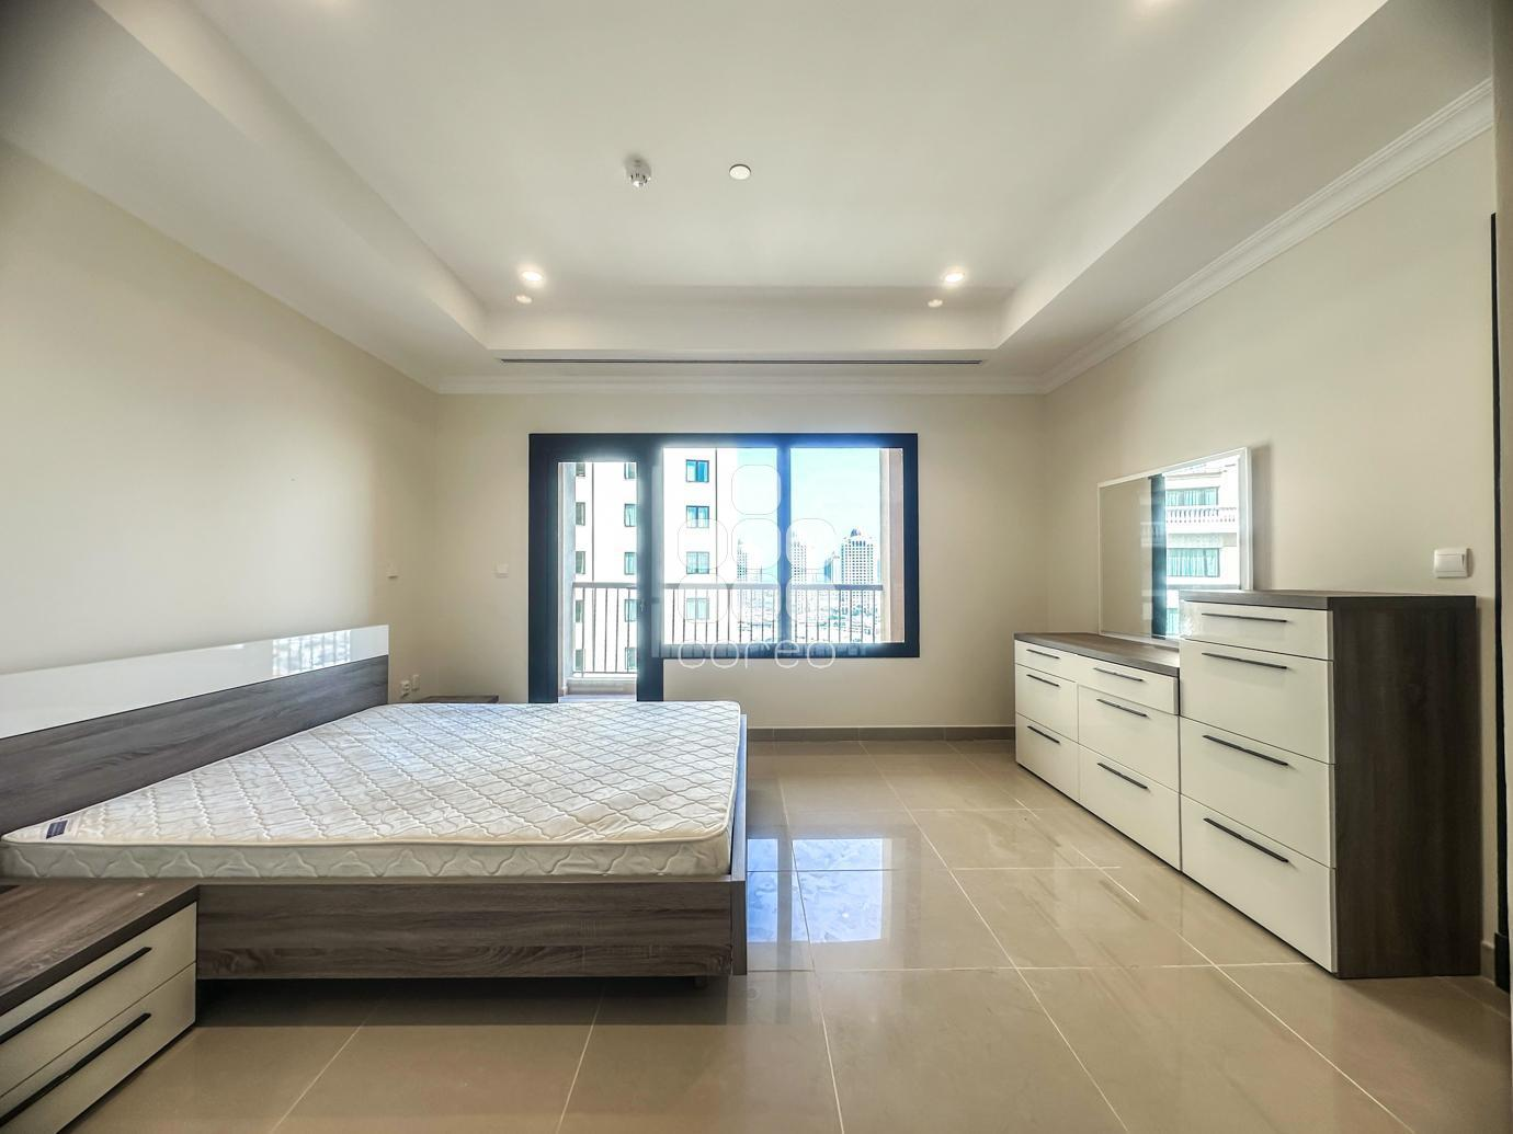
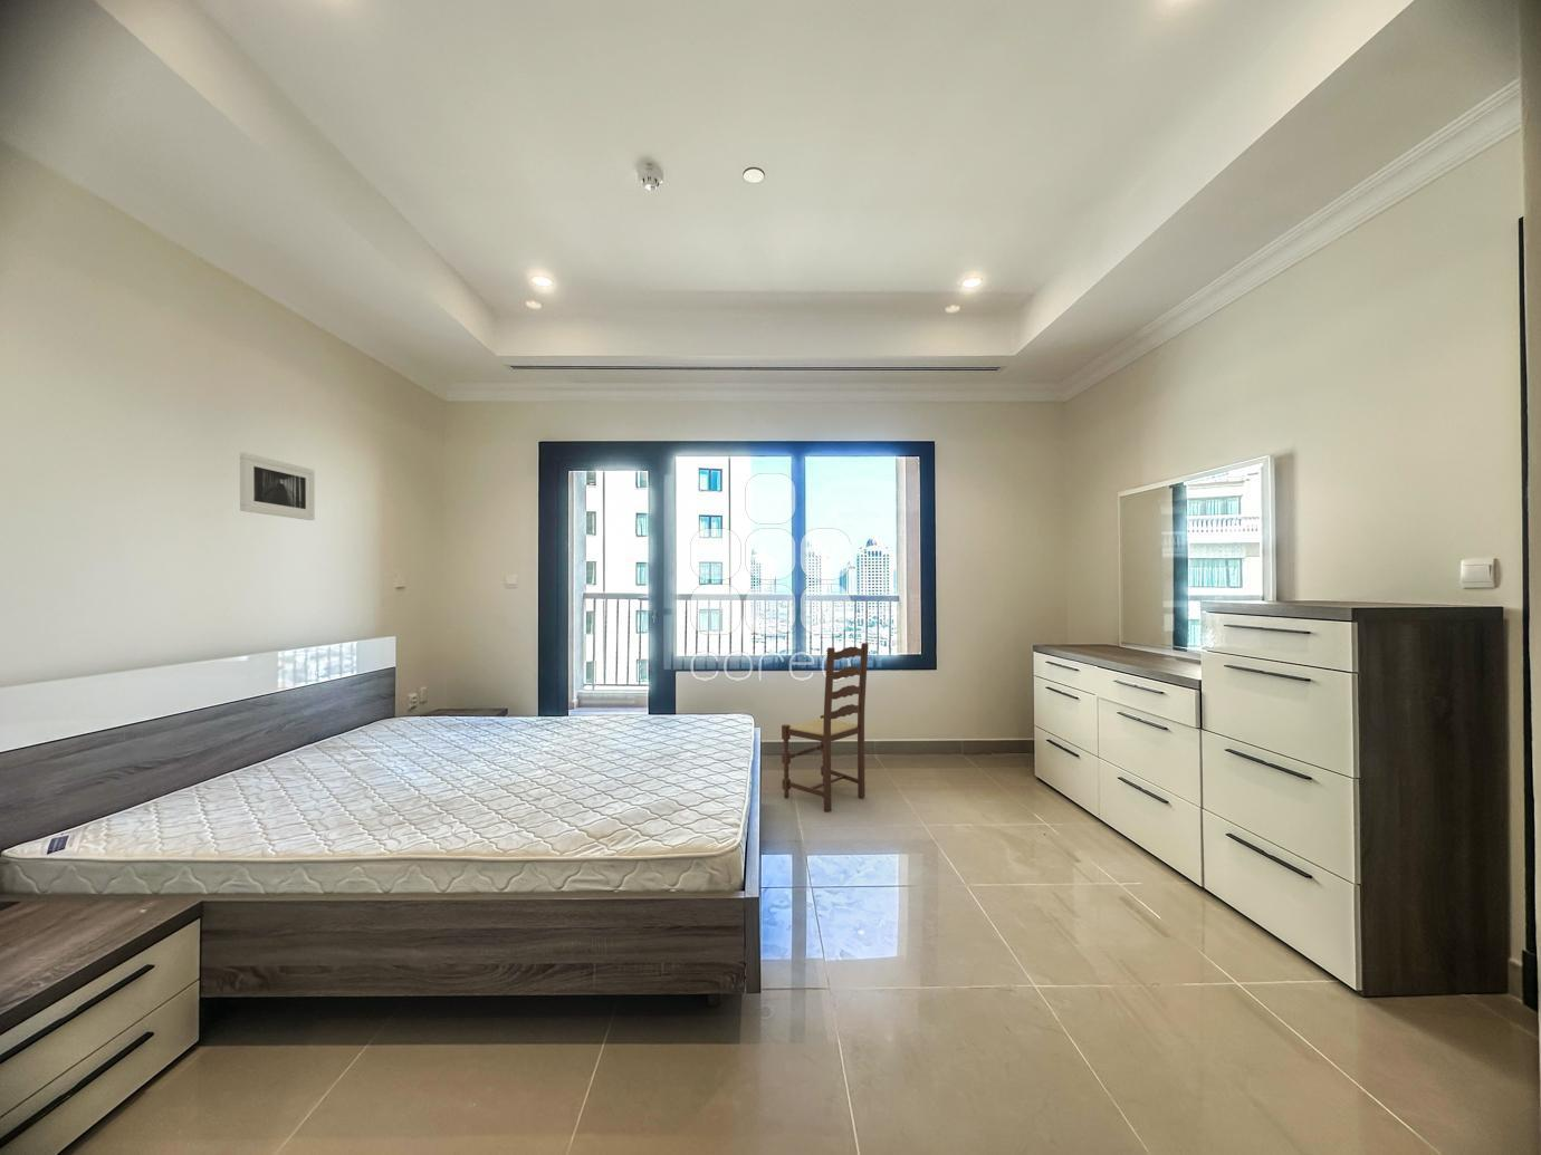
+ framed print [239,453,315,522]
+ dining chair [780,642,870,814]
